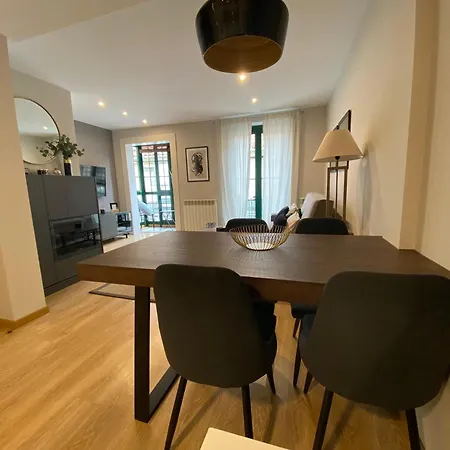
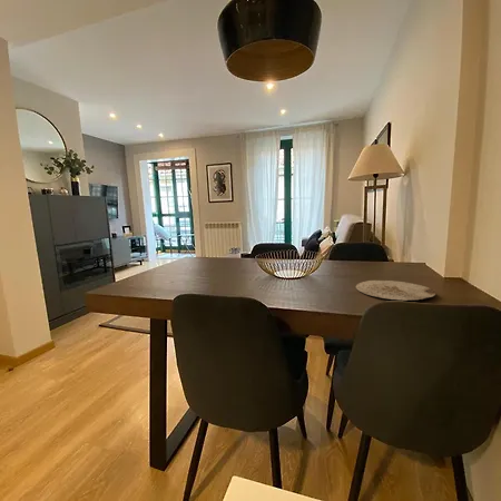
+ plate [355,279,436,302]
